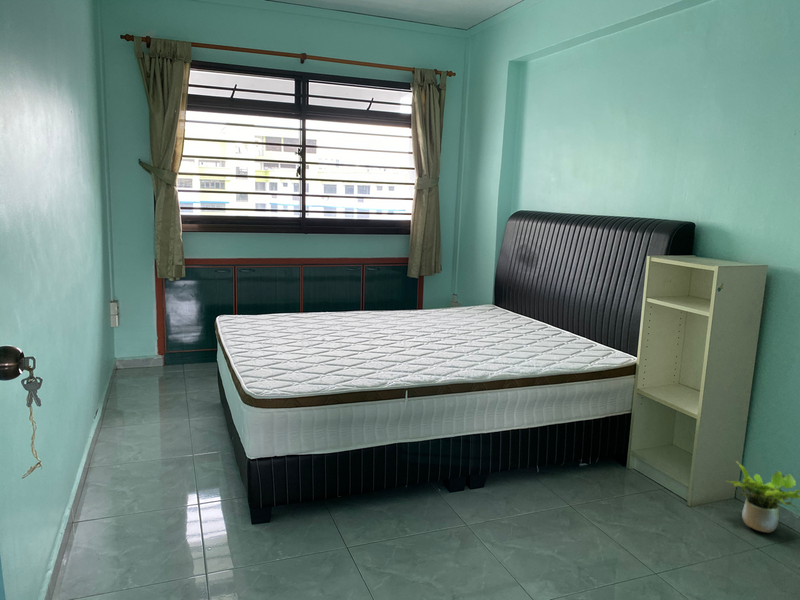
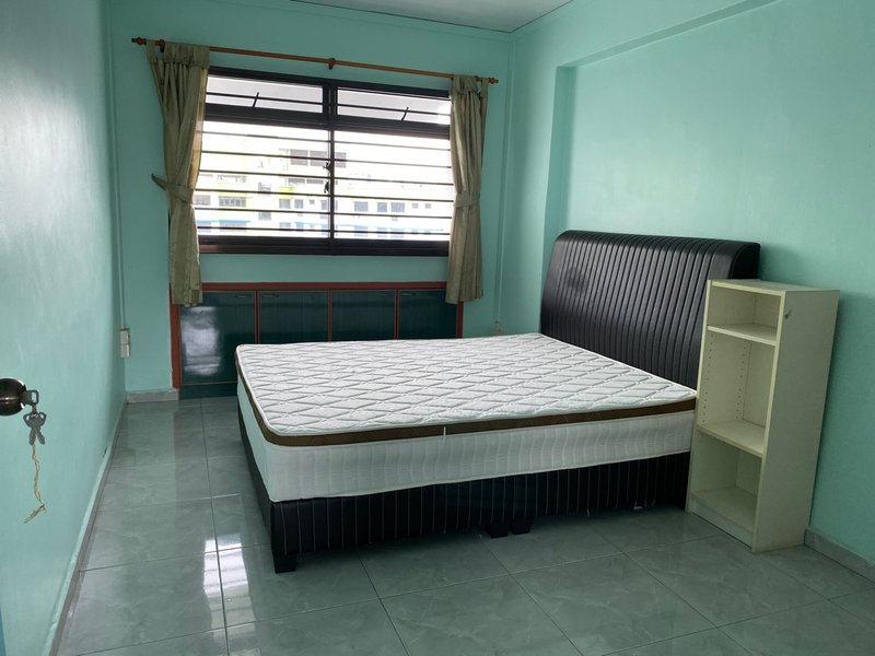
- potted plant [725,460,800,534]
